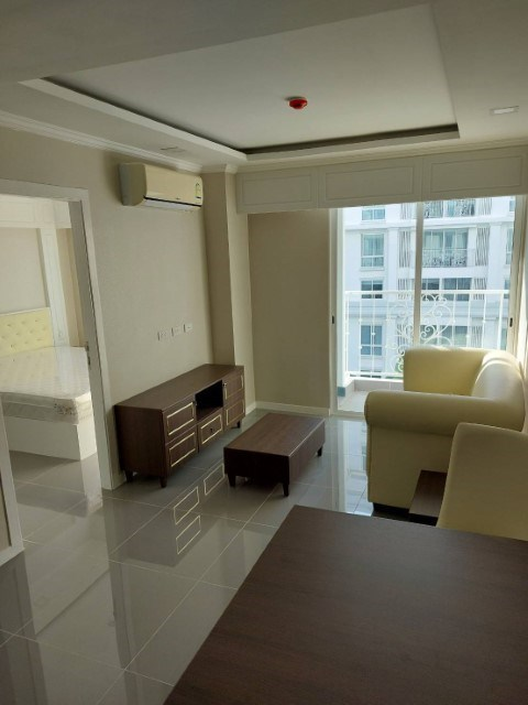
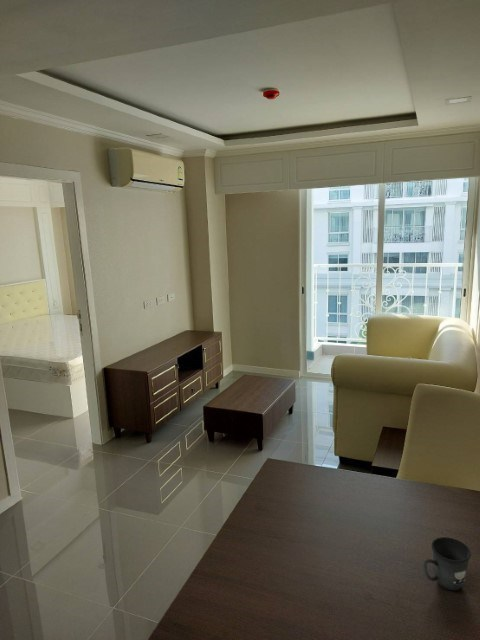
+ mug [422,536,472,592]
